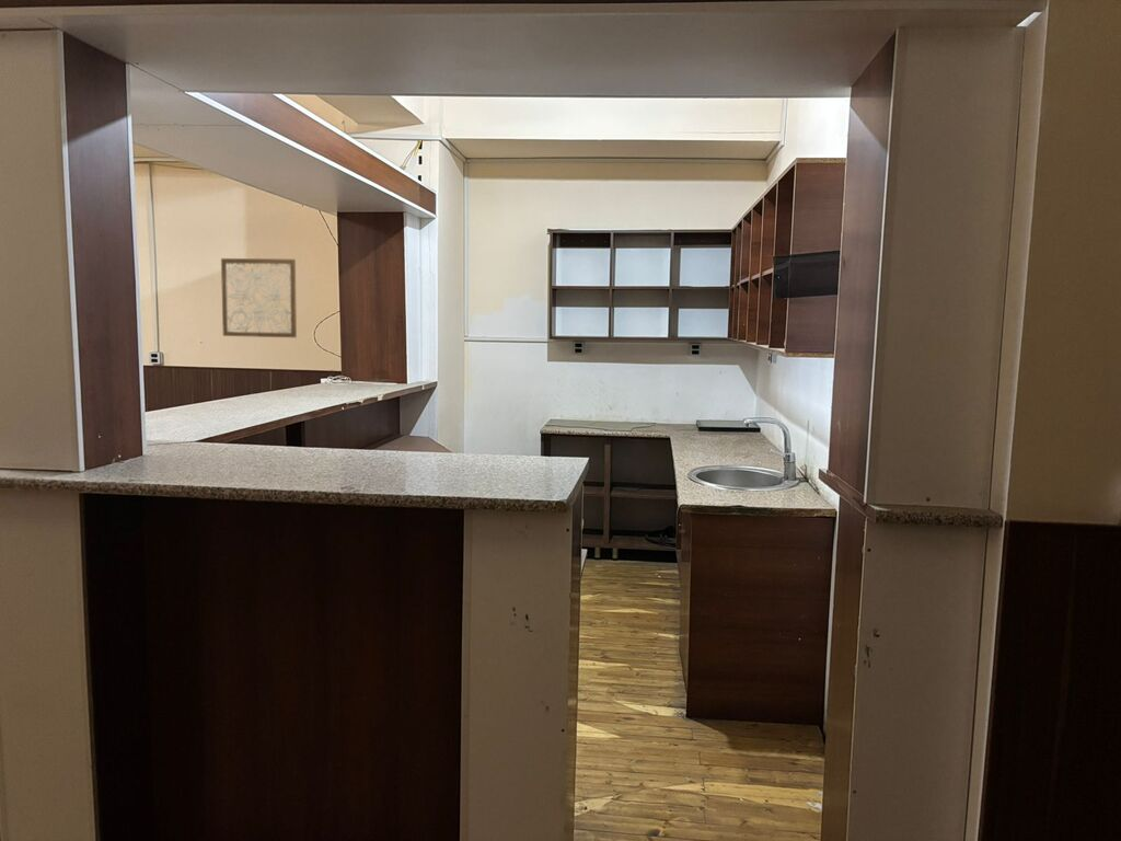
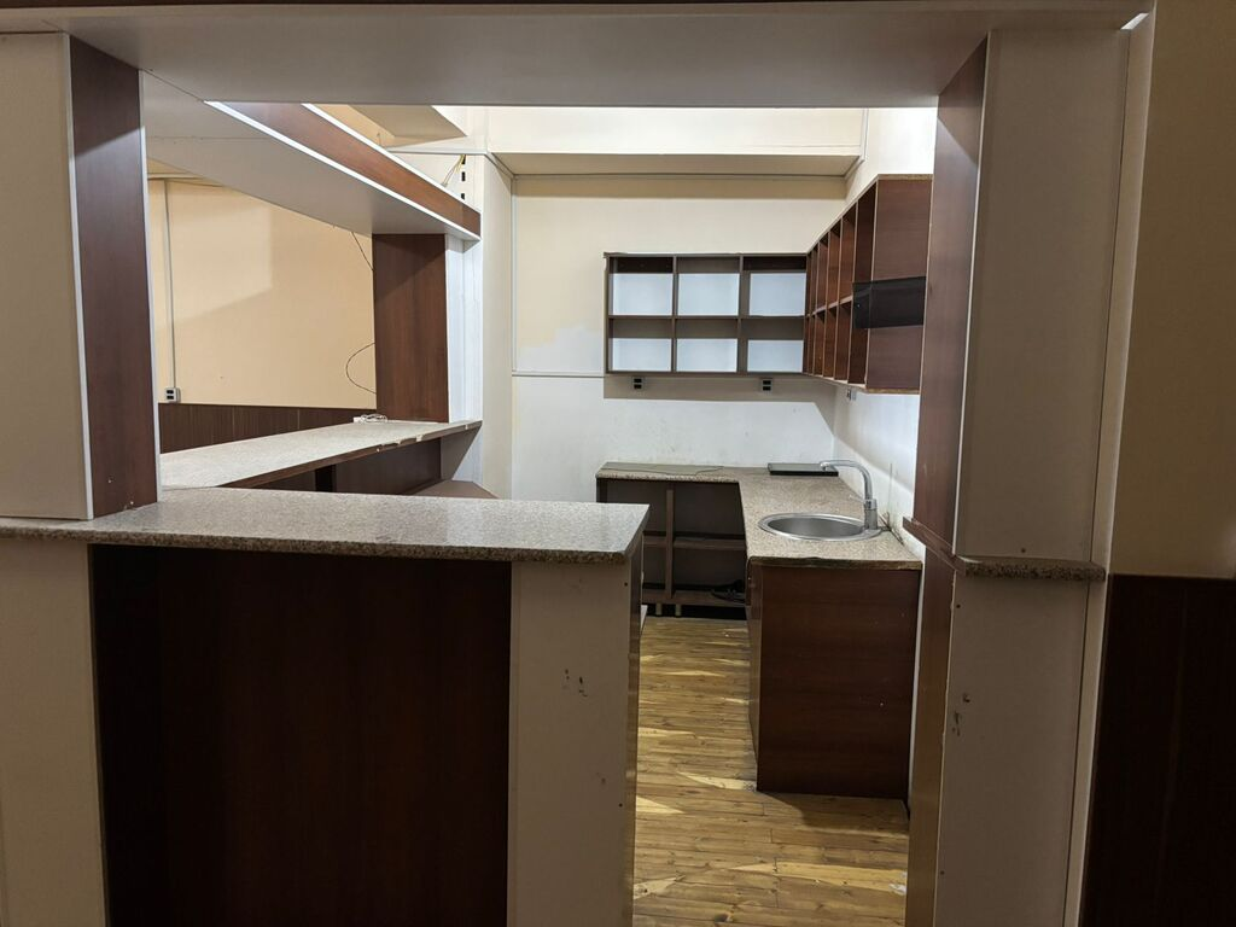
- wall art [220,256,298,338]
